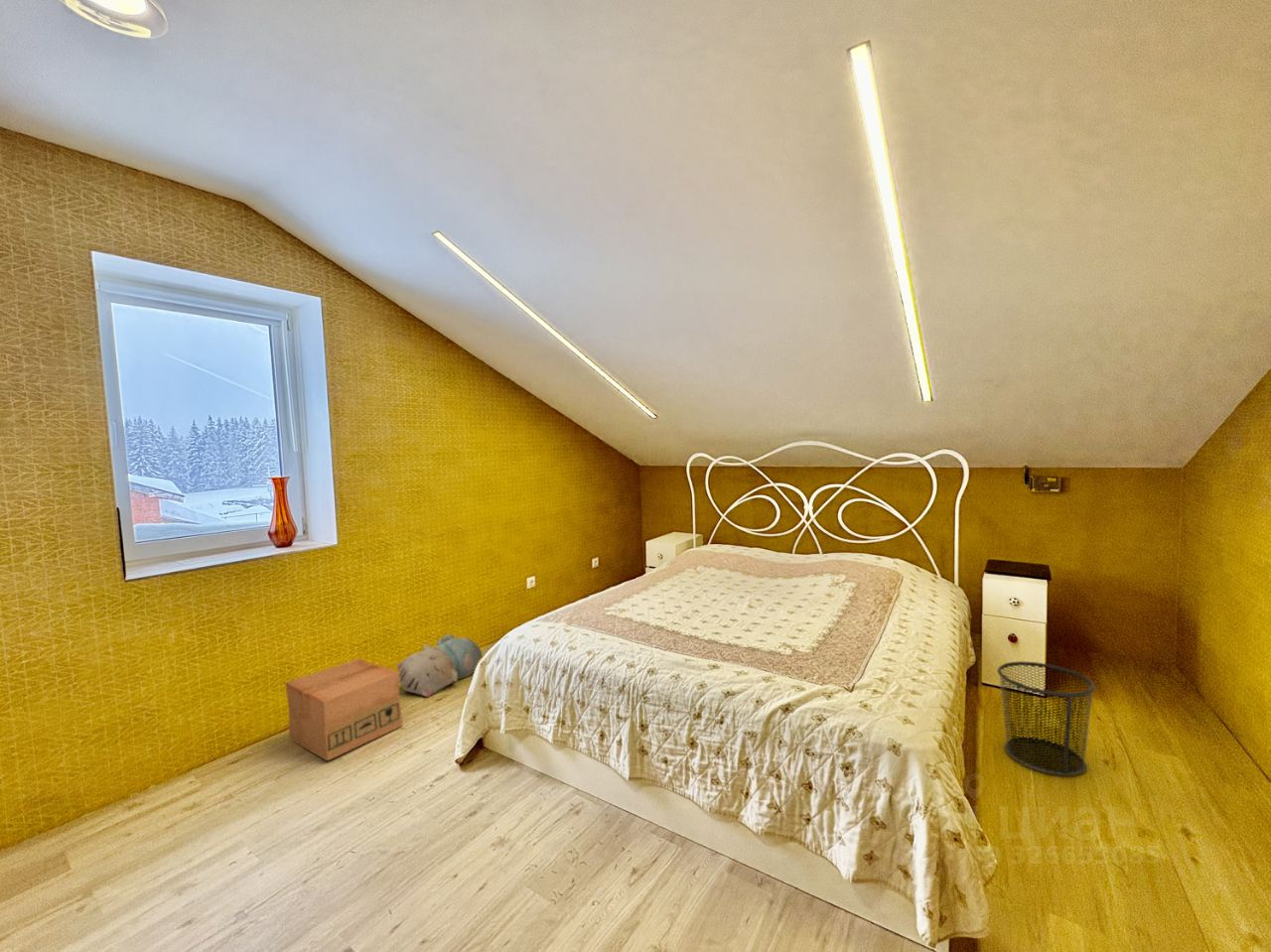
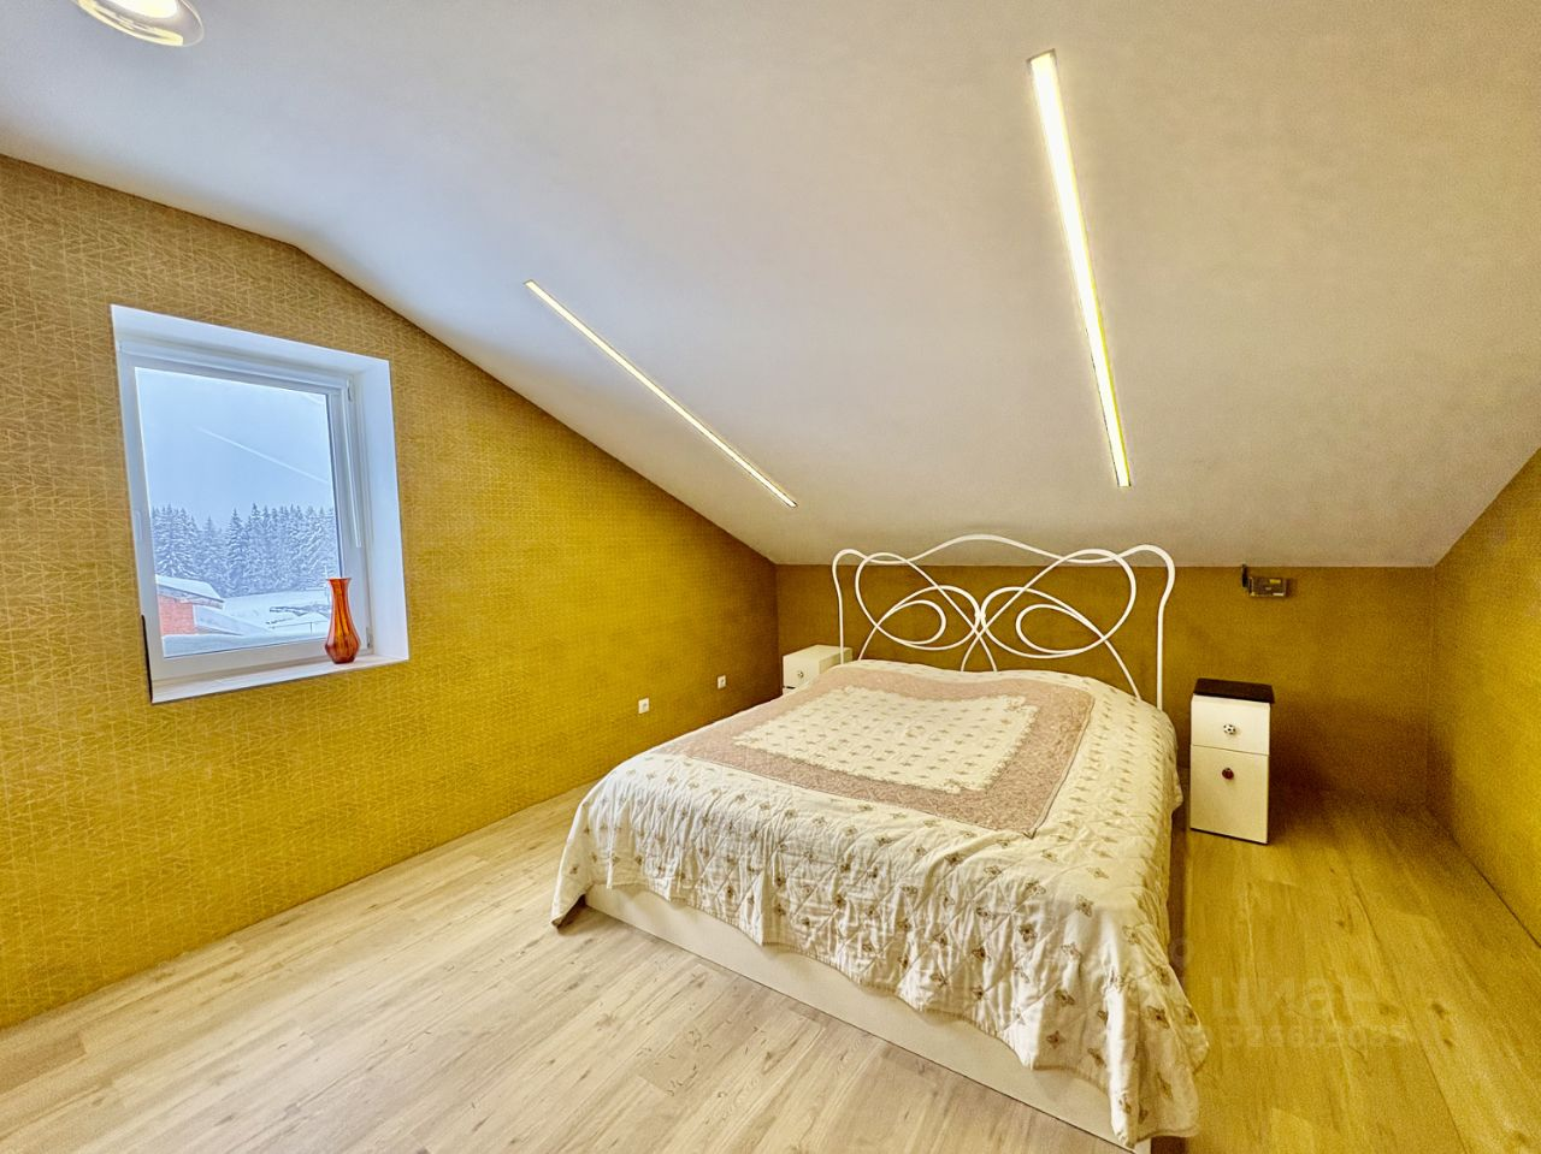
- cardboard box [284,657,404,761]
- waste bin [996,660,1096,777]
- plush toy [395,633,484,698]
